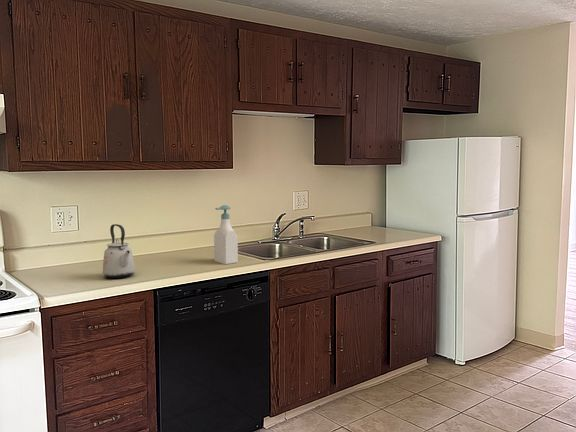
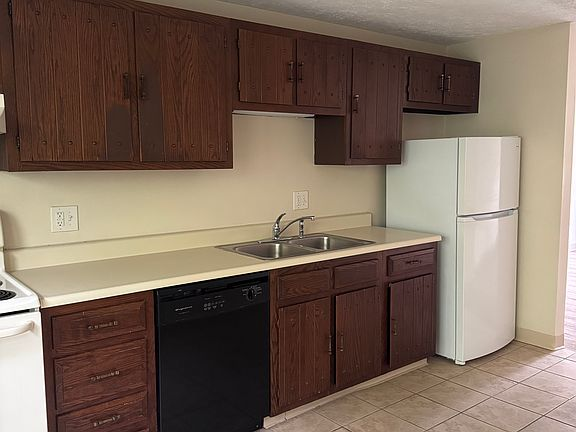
- kettle [102,223,136,279]
- soap bottle [213,204,239,265]
